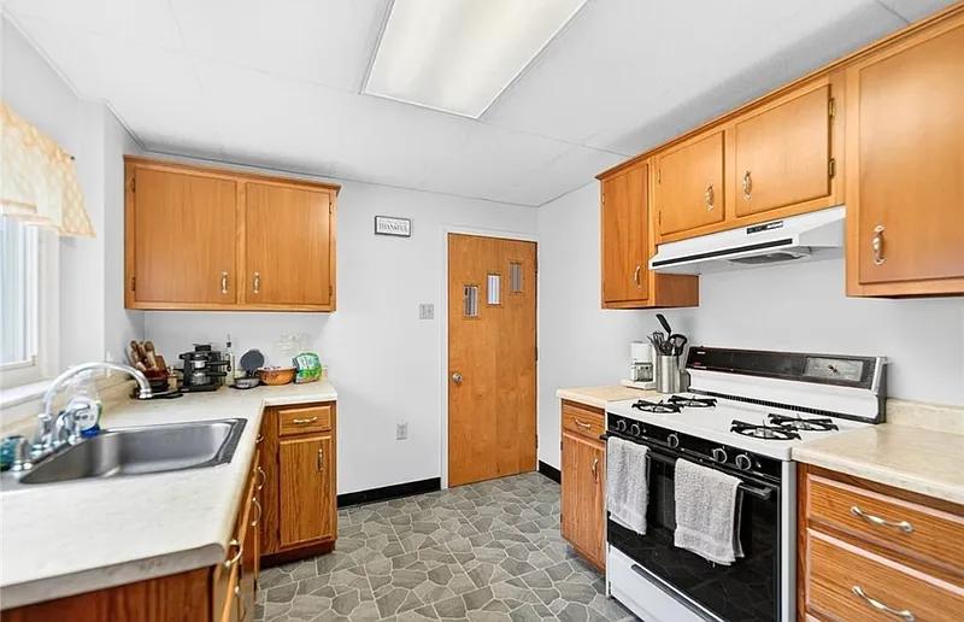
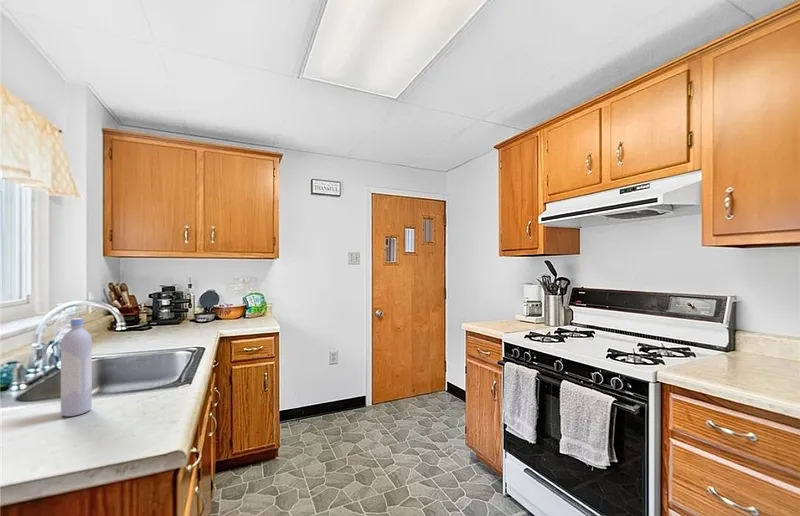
+ bottle [60,317,93,417]
